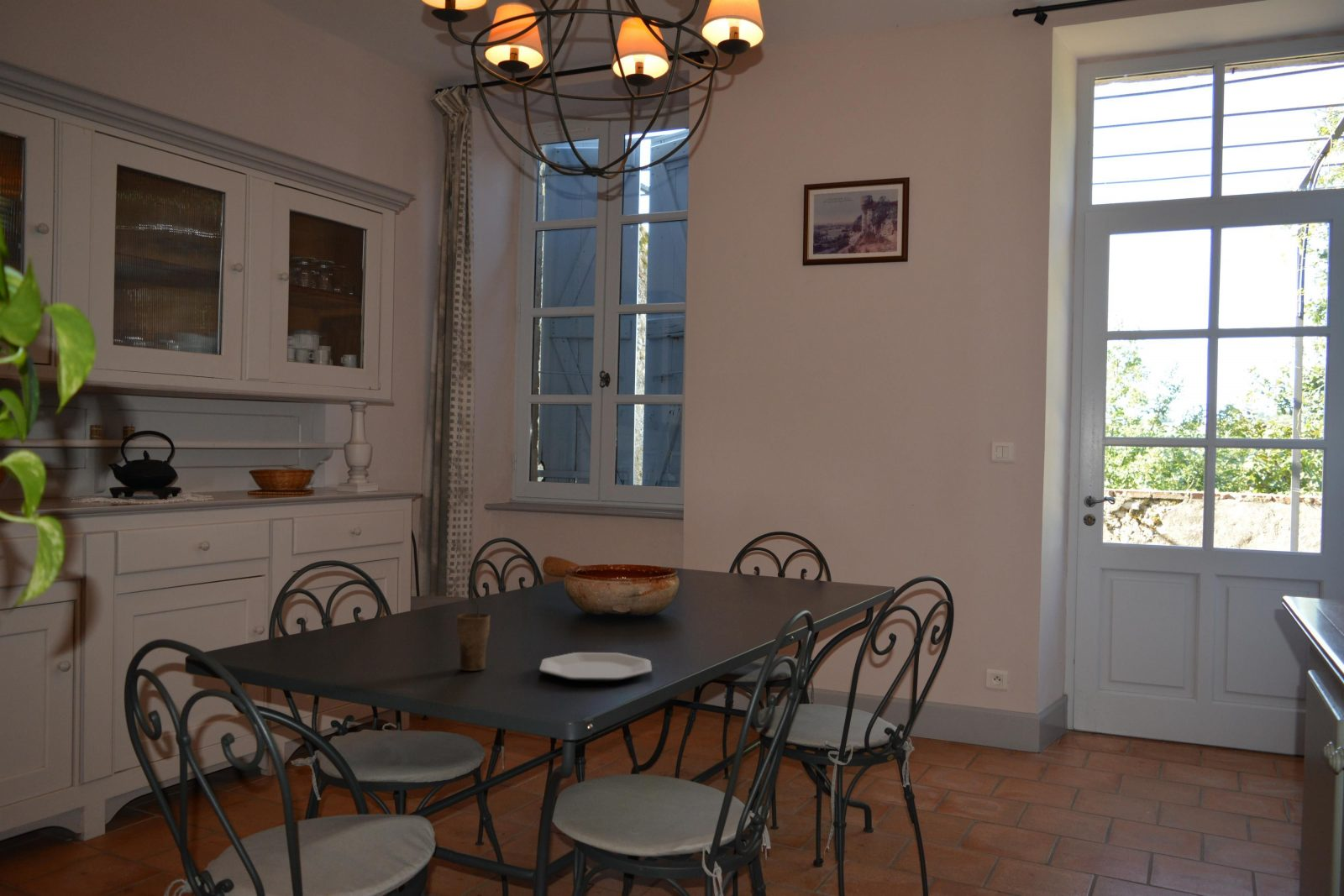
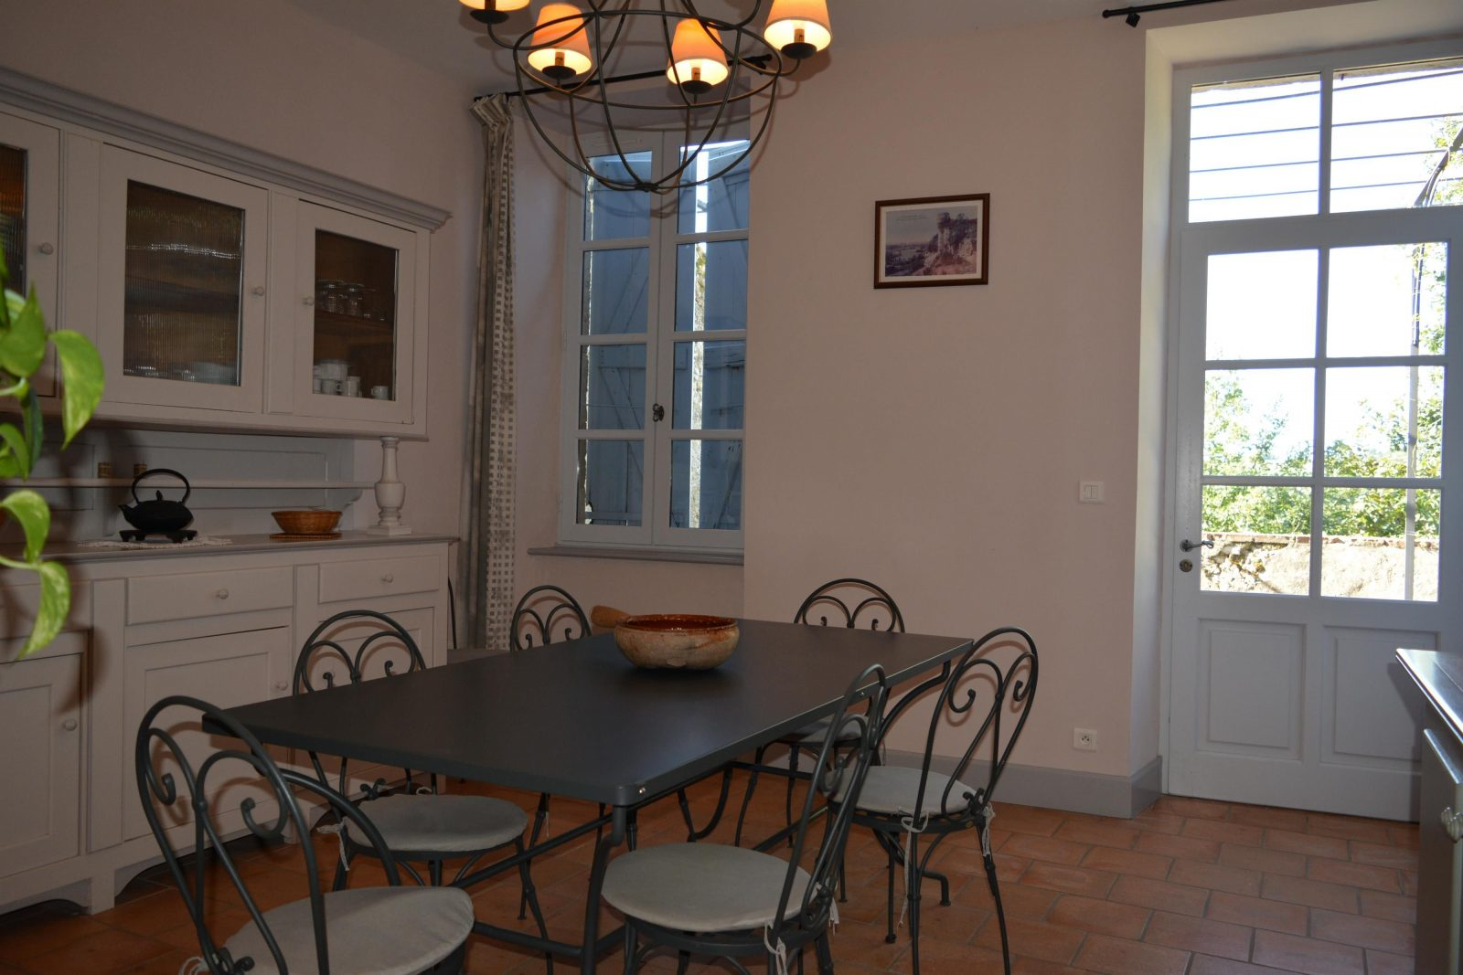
- cup [456,604,491,672]
- plate [538,652,653,682]
